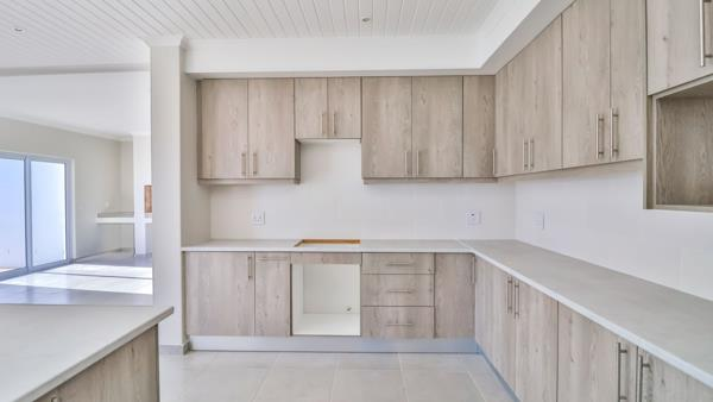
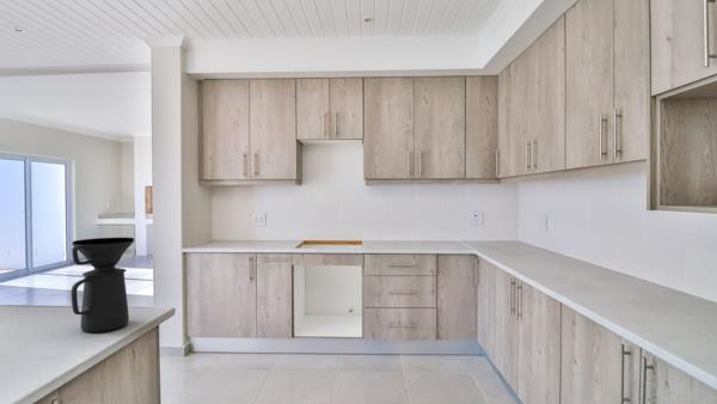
+ coffee maker [71,237,135,333]
